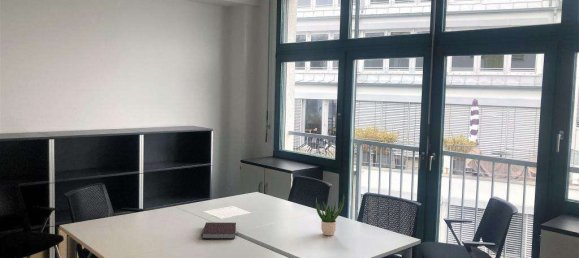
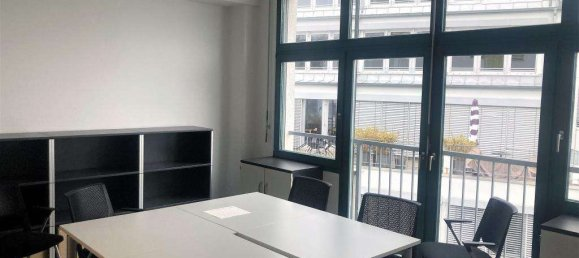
- notebook [201,221,237,240]
- potted plant [315,195,345,236]
